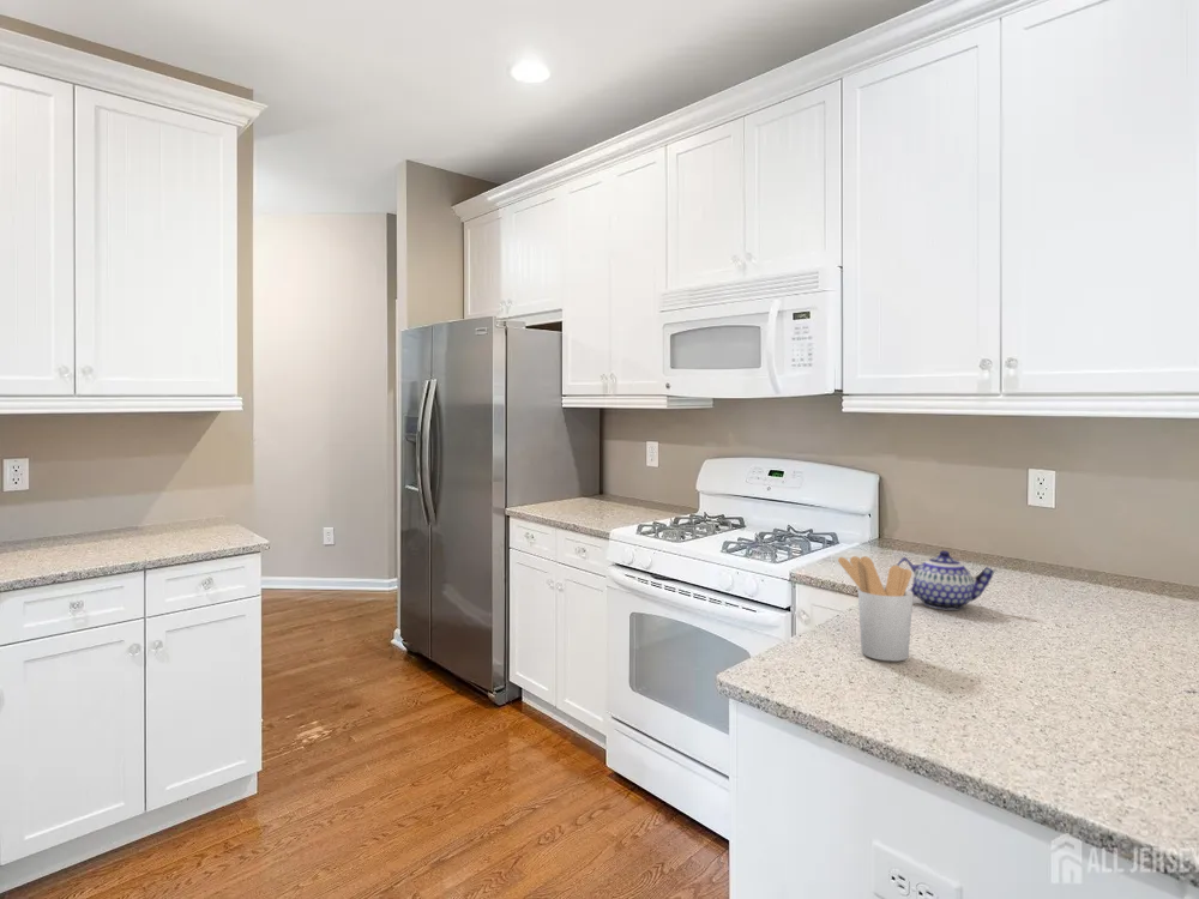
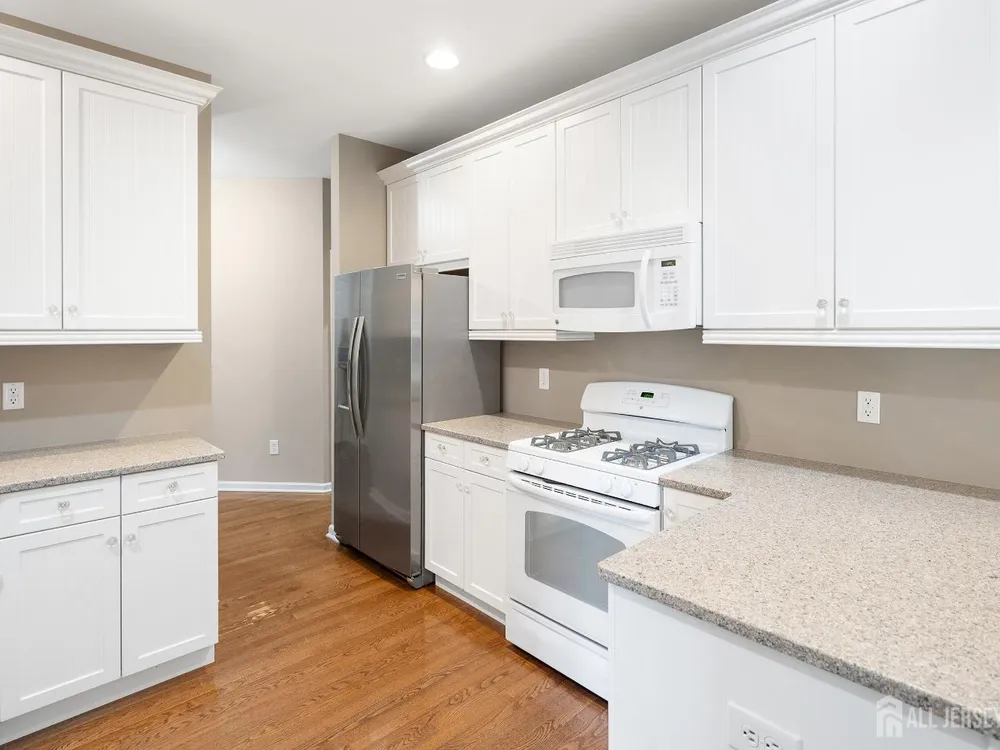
- teapot [896,549,995,611]
- utensil holder [837,555,914,662]
